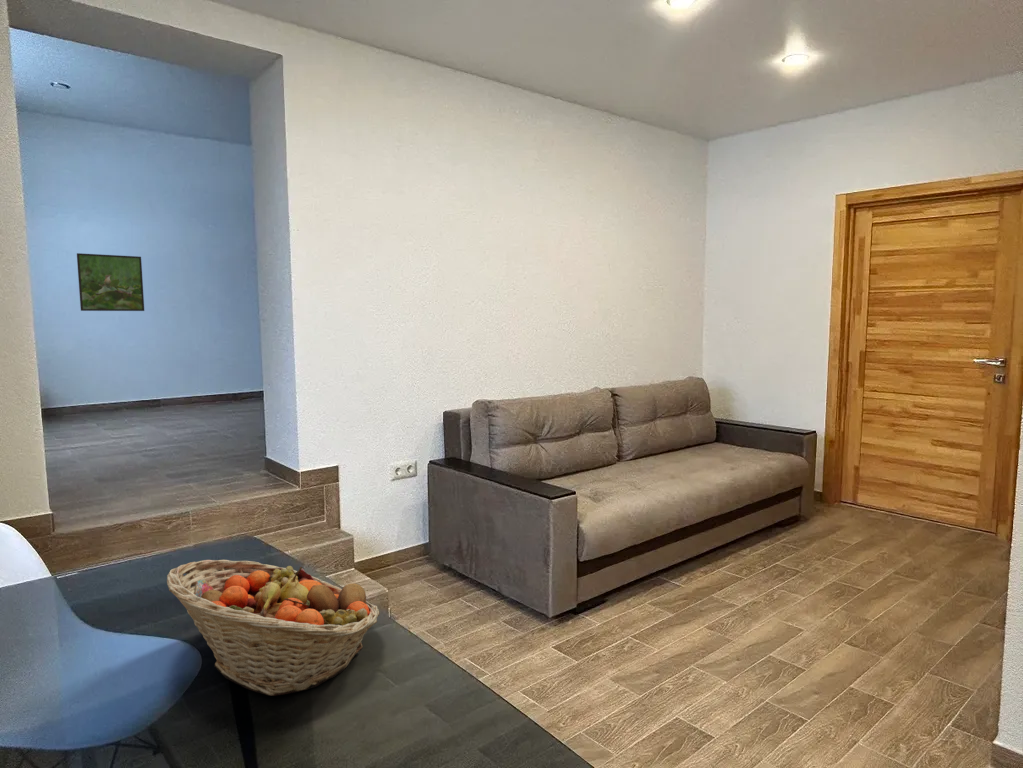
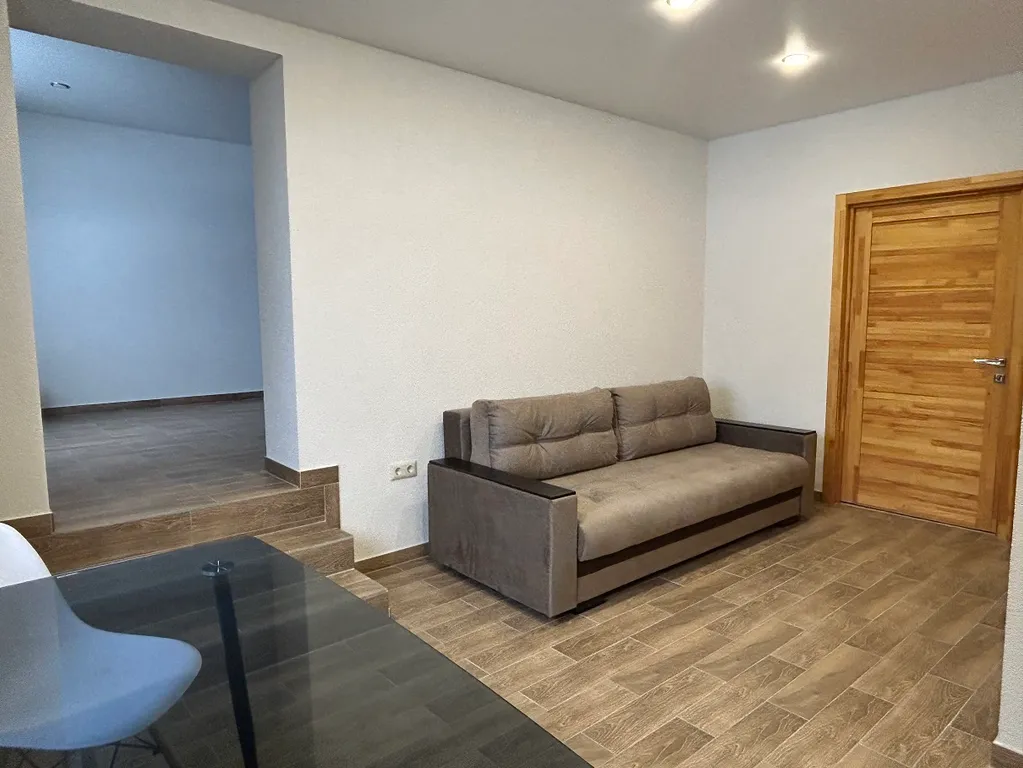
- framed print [76,252,145,312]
- fruit basket [166,559,381,697]
